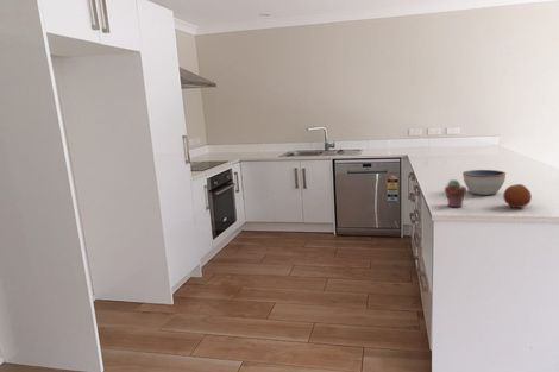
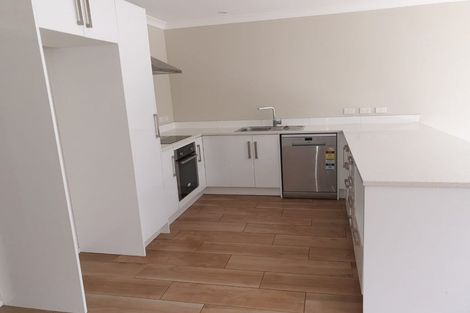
- potted succulent [444,178,467,208]
- bowl [461,169,507,196]
- fruit [502,183,533,209]
